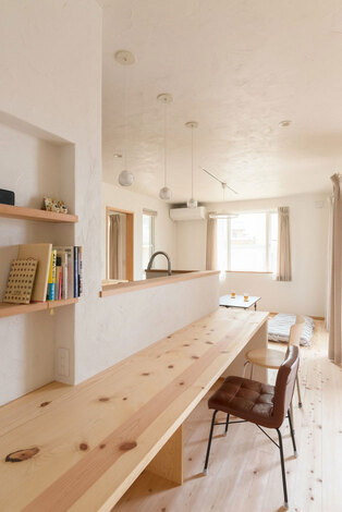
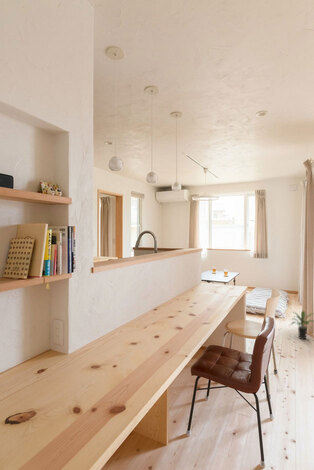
+ potted plant [290,310,314,341]
